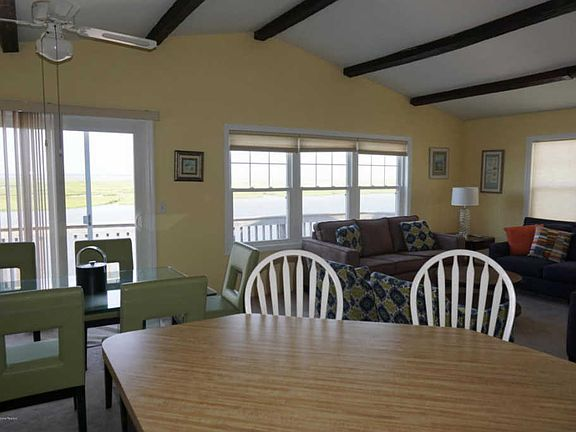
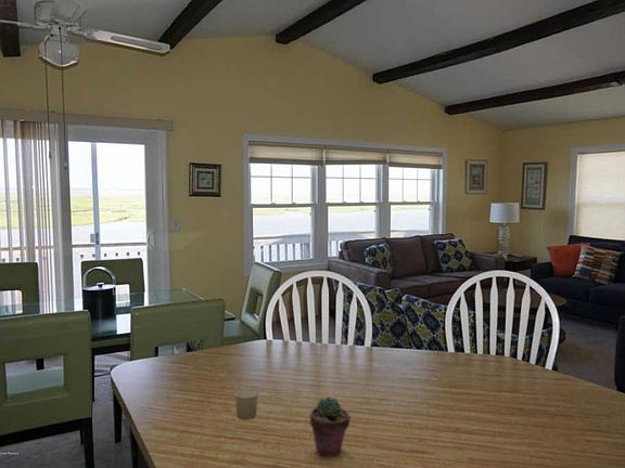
+ candle [233,388,259,421]
+ potted succulent [308,395,352,458]
